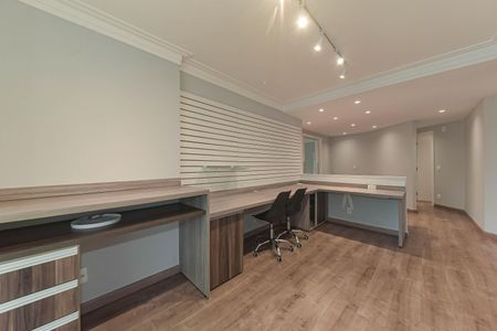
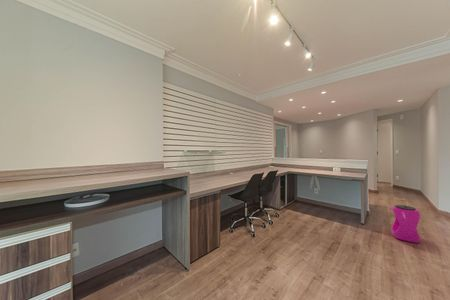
+ stool [390,204,422,244]
